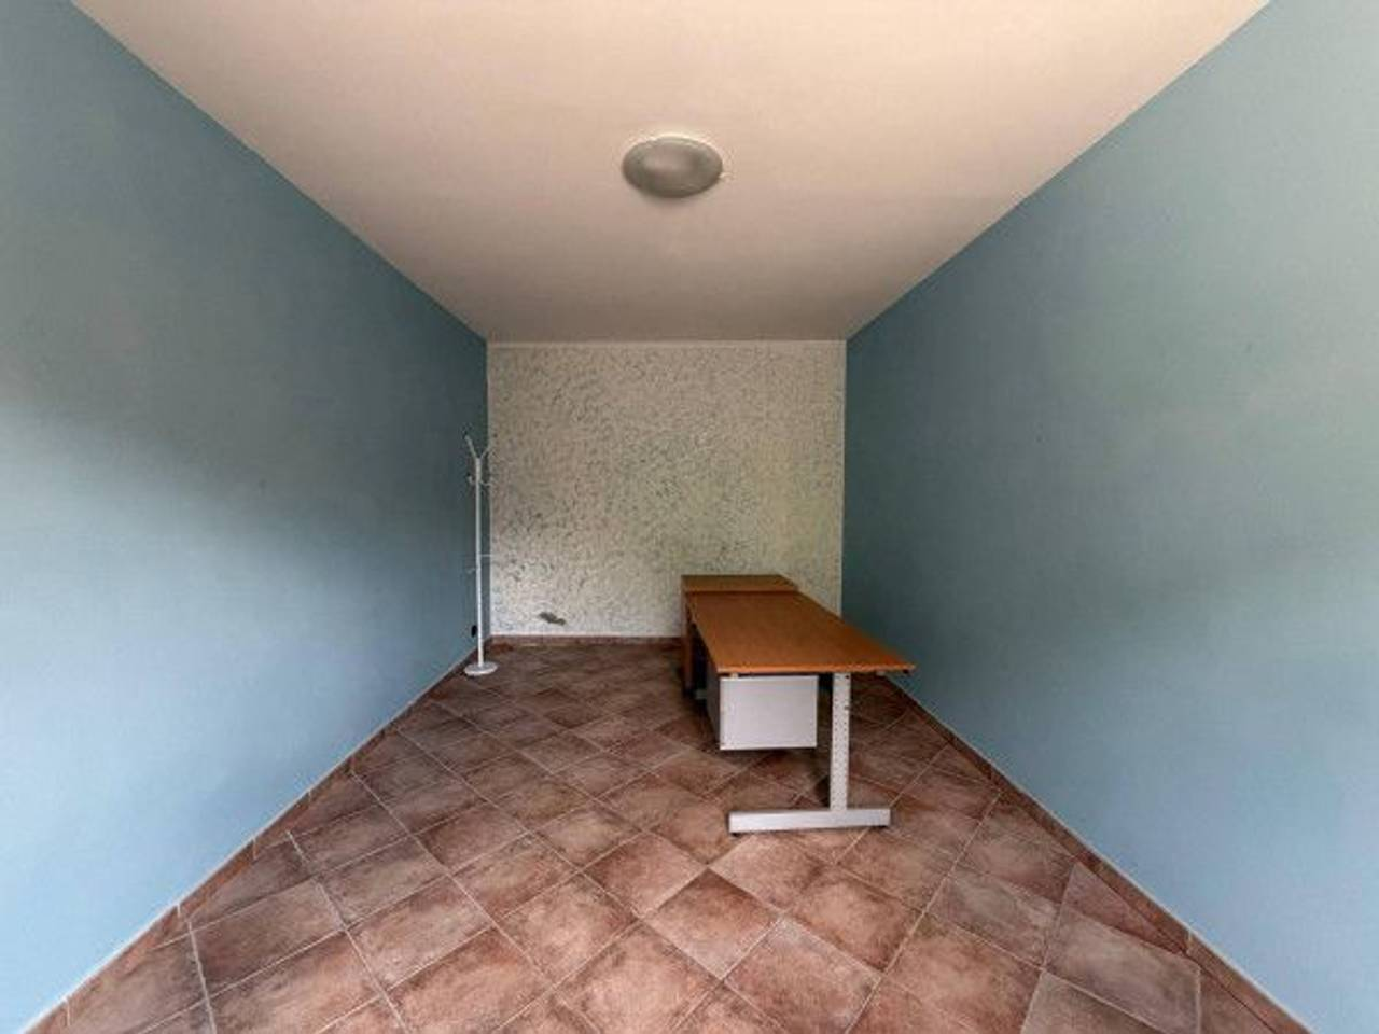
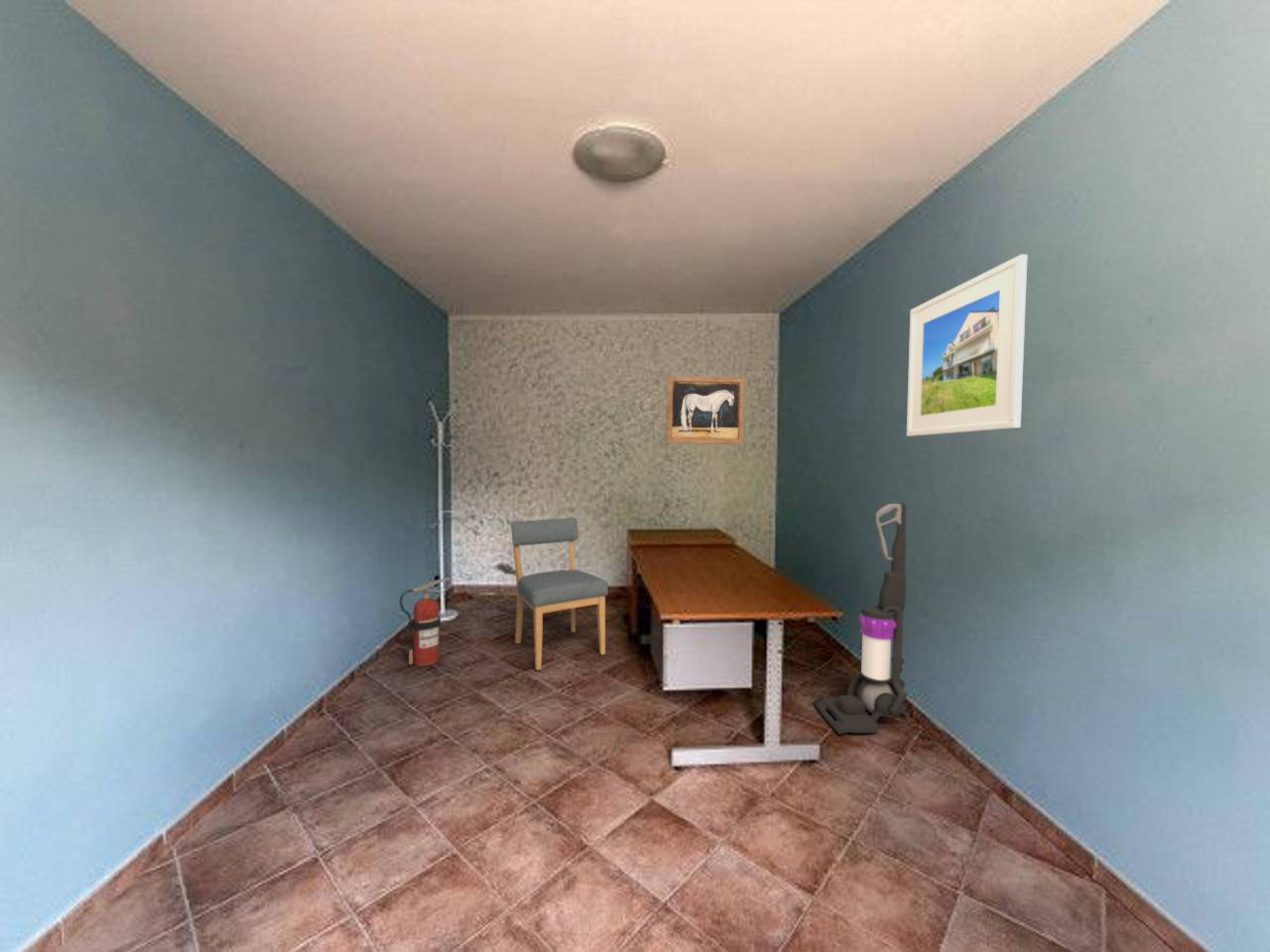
+ chair [510,517,609,671]
+ wall art [665,375,746,445]
+ fire extinguisher [399,576,451,667]
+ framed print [906,254,1028,437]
+ vacuum cleaner [813,503,911,735]
